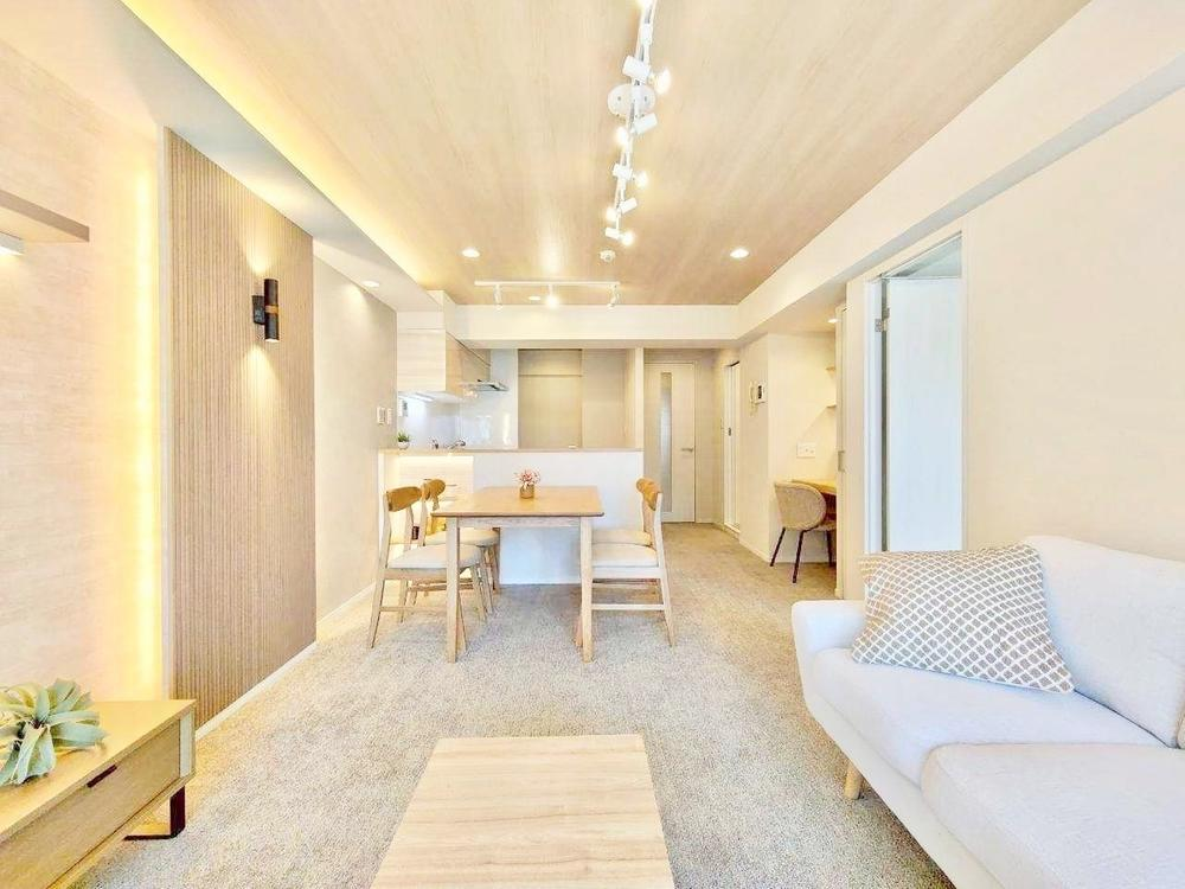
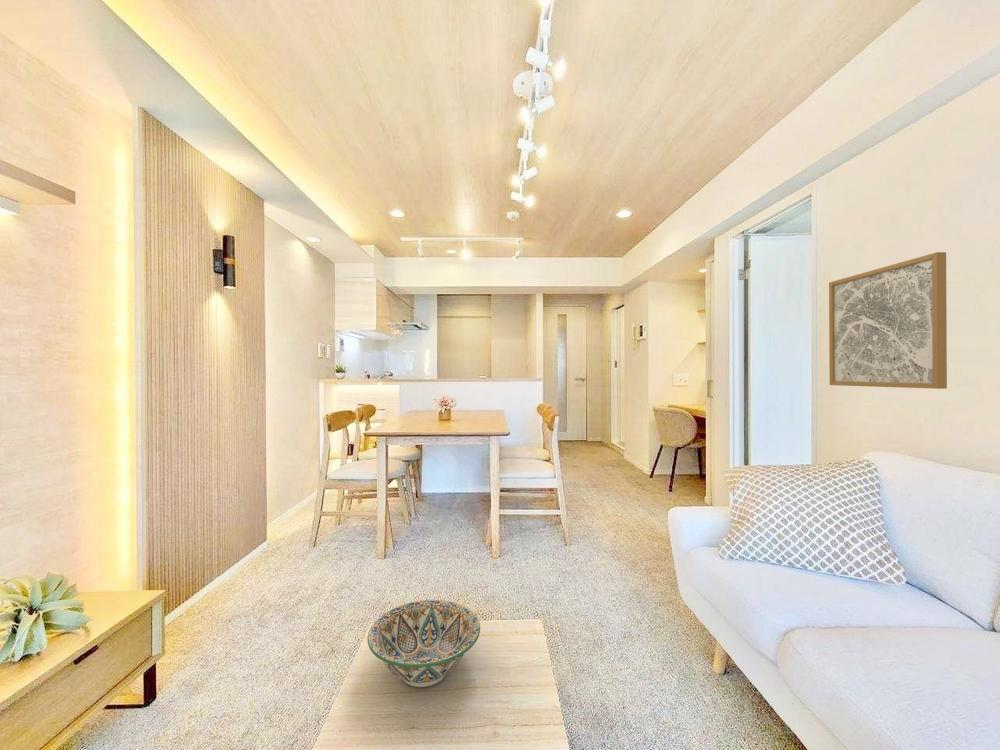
+ wall art [828,251,948,390]
+ decorative bowl [366,599,481,688]
